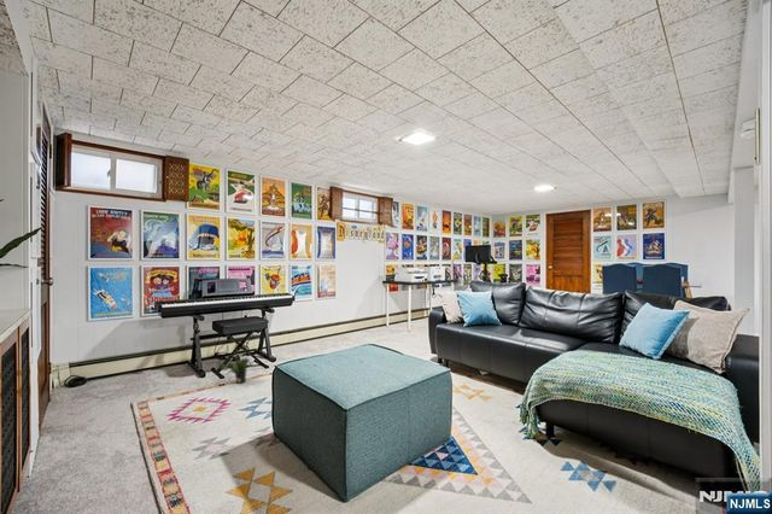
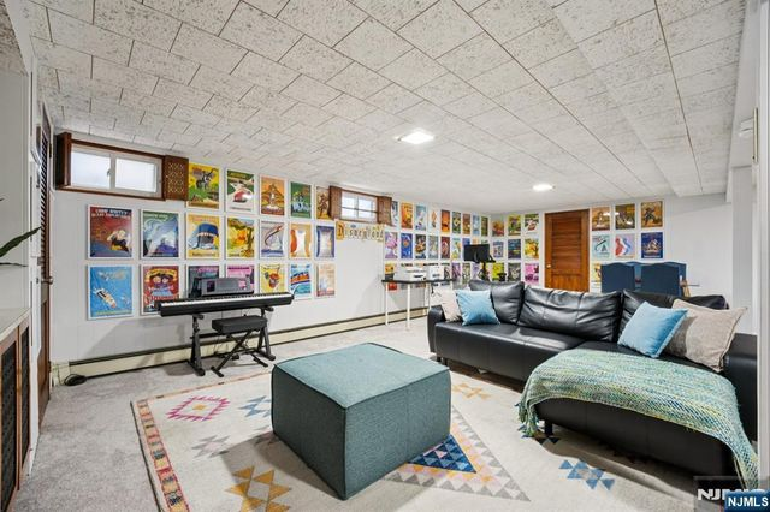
- potted plant [217,349,253,385]
